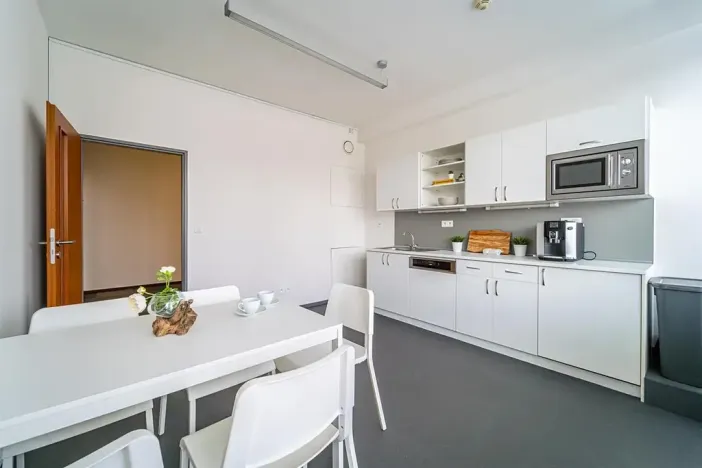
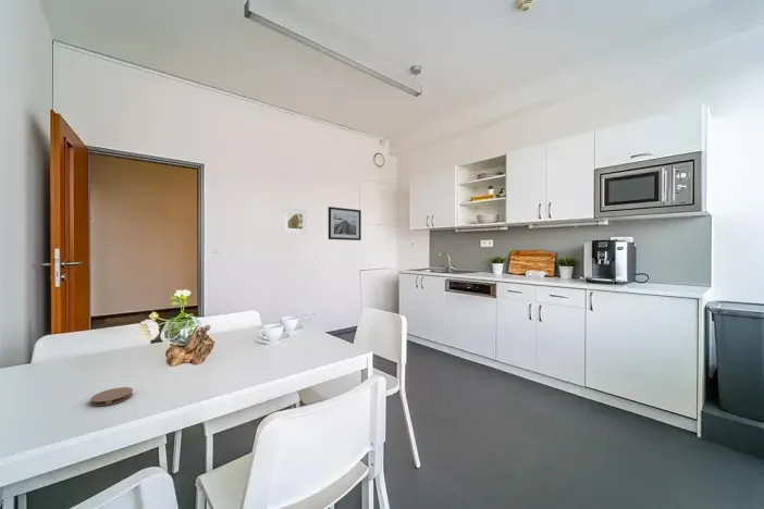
+ coaster [90,386,134,407]
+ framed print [282,207,307,235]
+ wall art [328,206,362,241]
